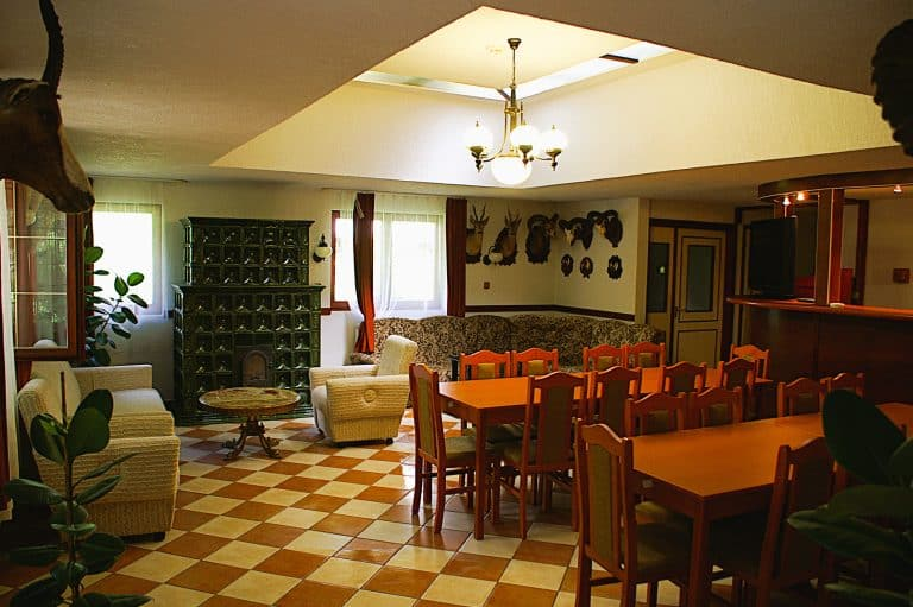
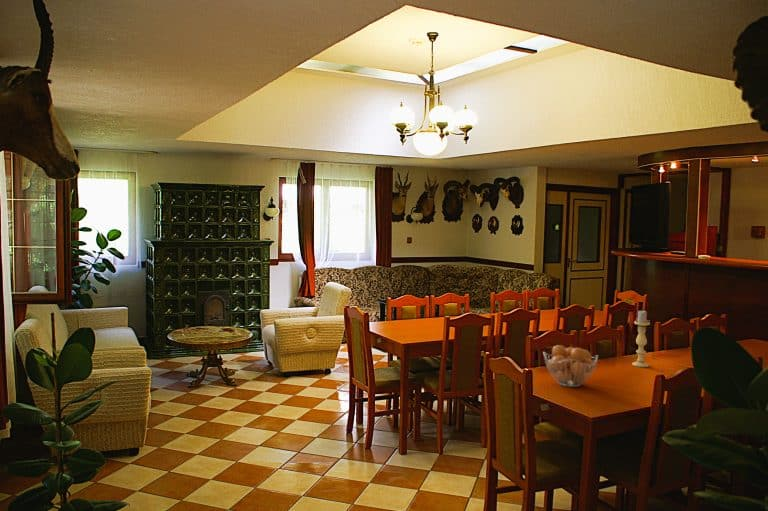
+ fruit basket [542,344,599,388]
+ candle holder [631,309,651,368]
